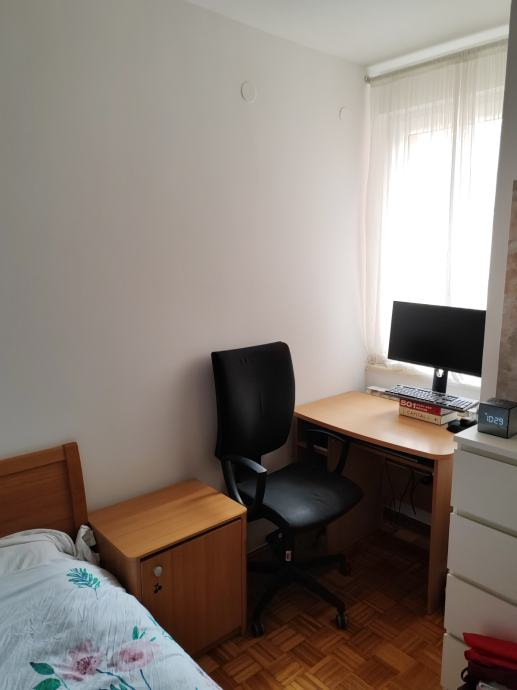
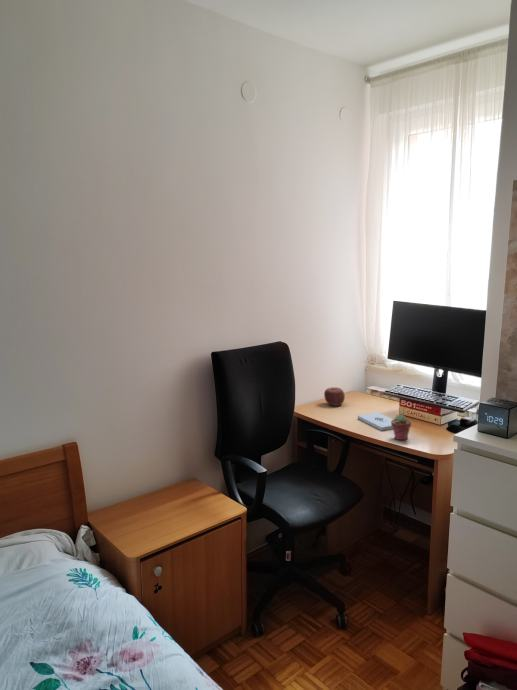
+ notepad [357,412,394,432]
+ apple [323,386,346,407]
+ potted succulent [391,414,412,441]
